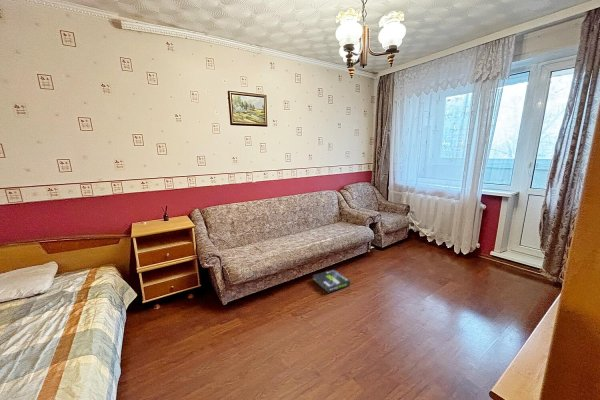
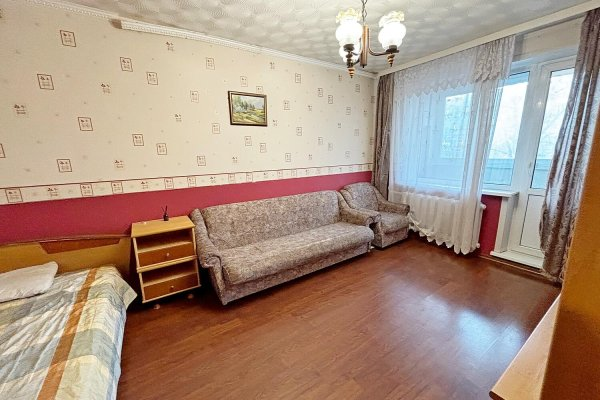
- box [312,269,351,293]
